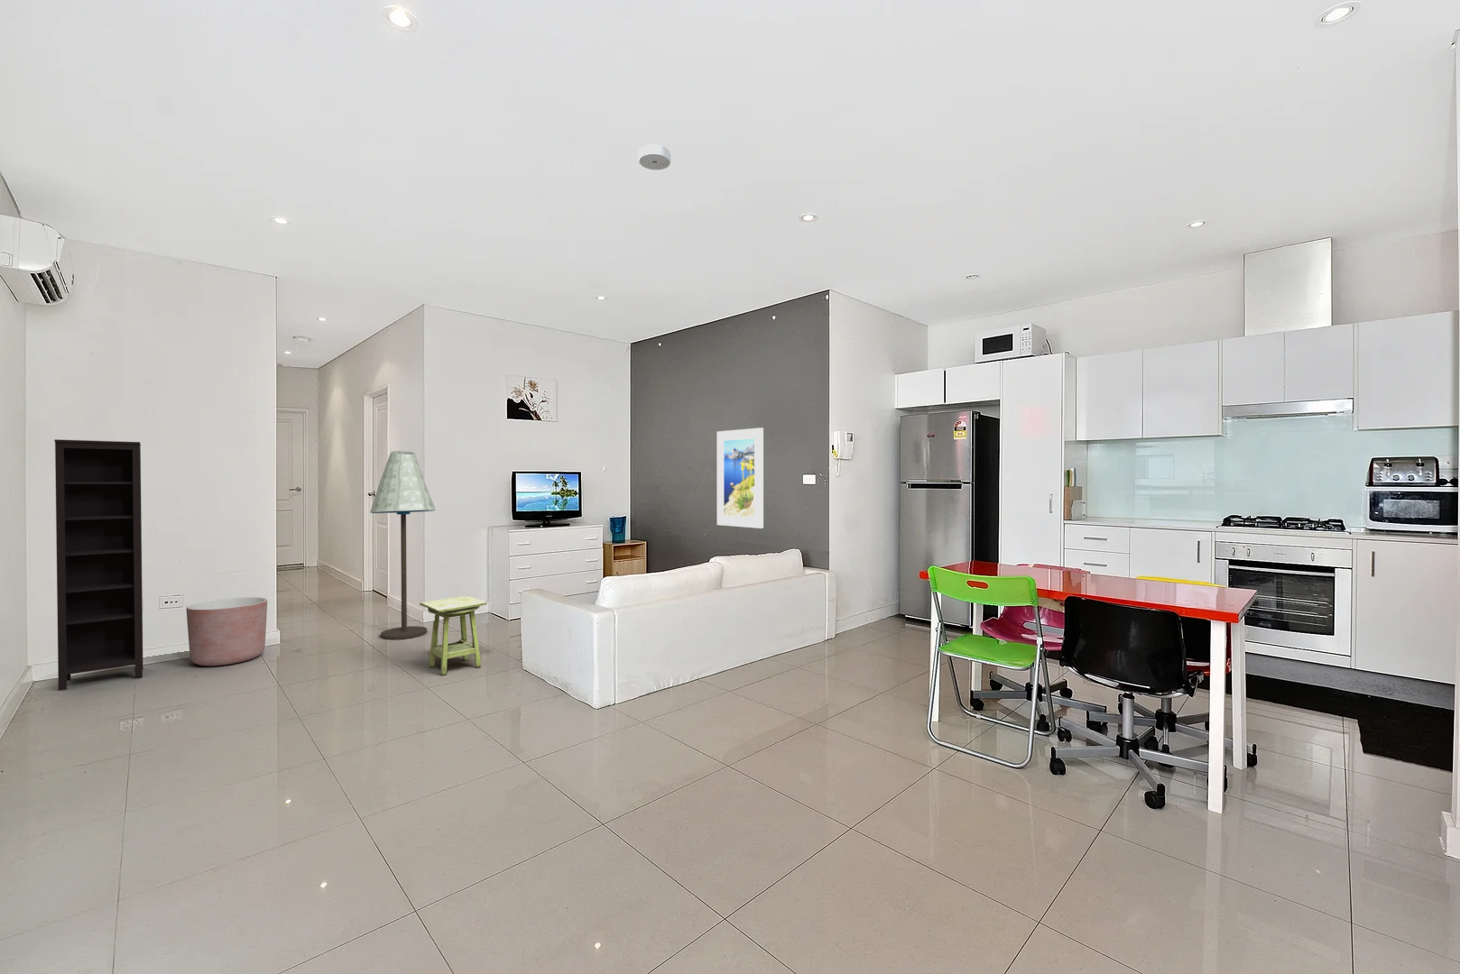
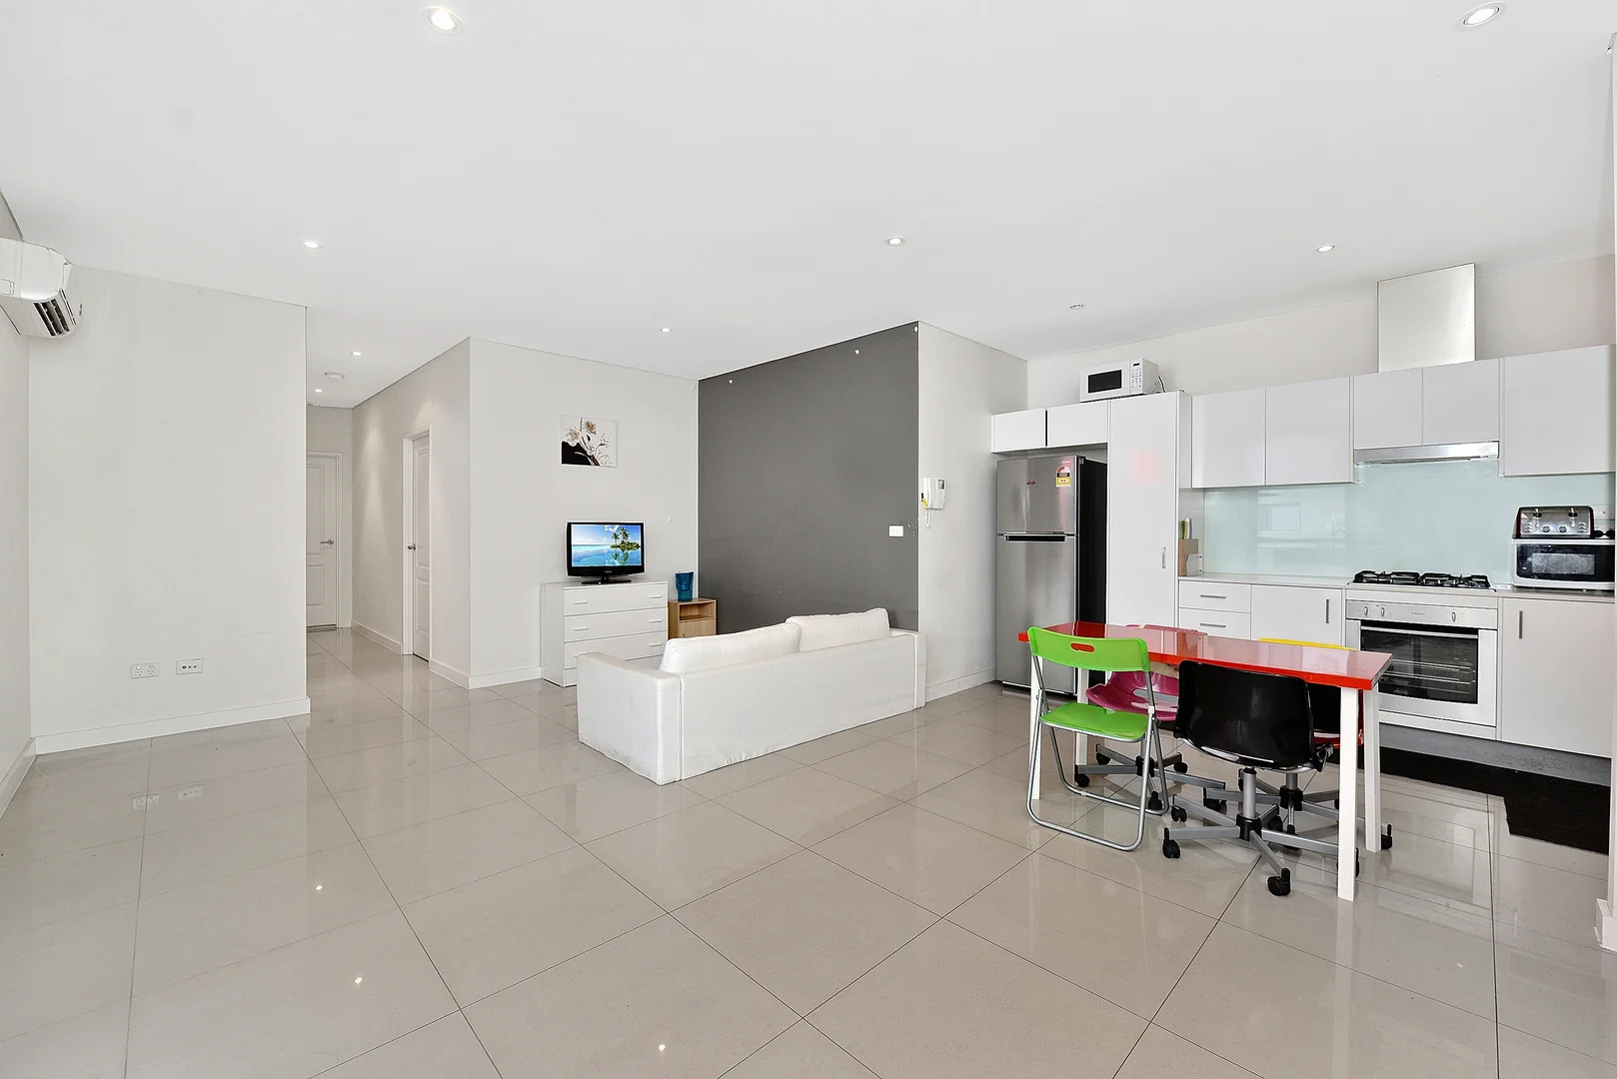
- side table [419,596,488,676]
- floor lamp [369,450,437,640]
- bookcase [54,438,145,690]
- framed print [716,426,764,529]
- planter [186,596,269,666]
- smoke detector [637,145,672,171]
